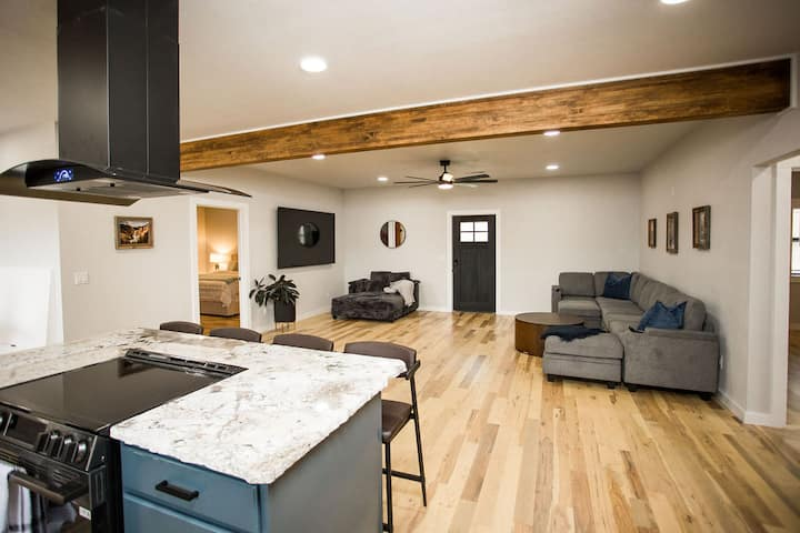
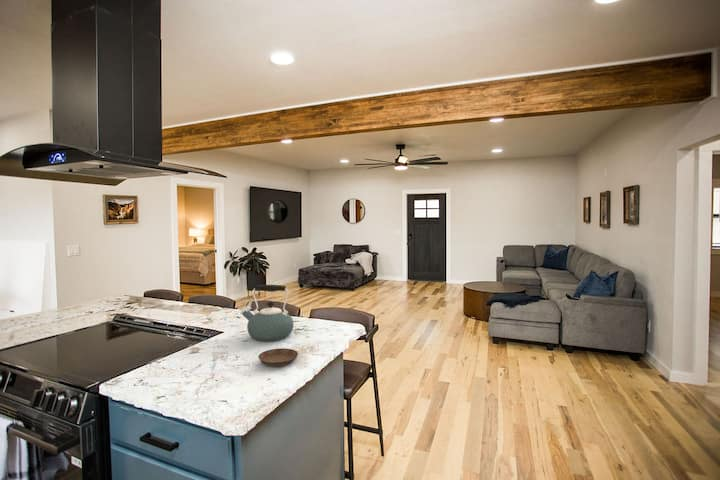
+ kettle [239,284,294,342]
+ saucer [257,347,299,368]
